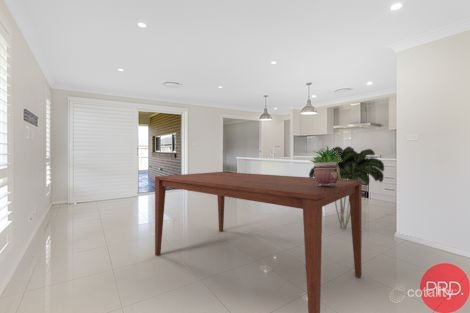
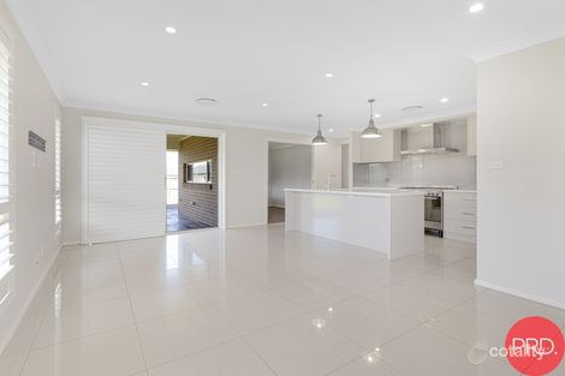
- dining table [154,171,362,313]
- potted plant [309,145,342,186]
- indoor plant [308,146,385,230]
